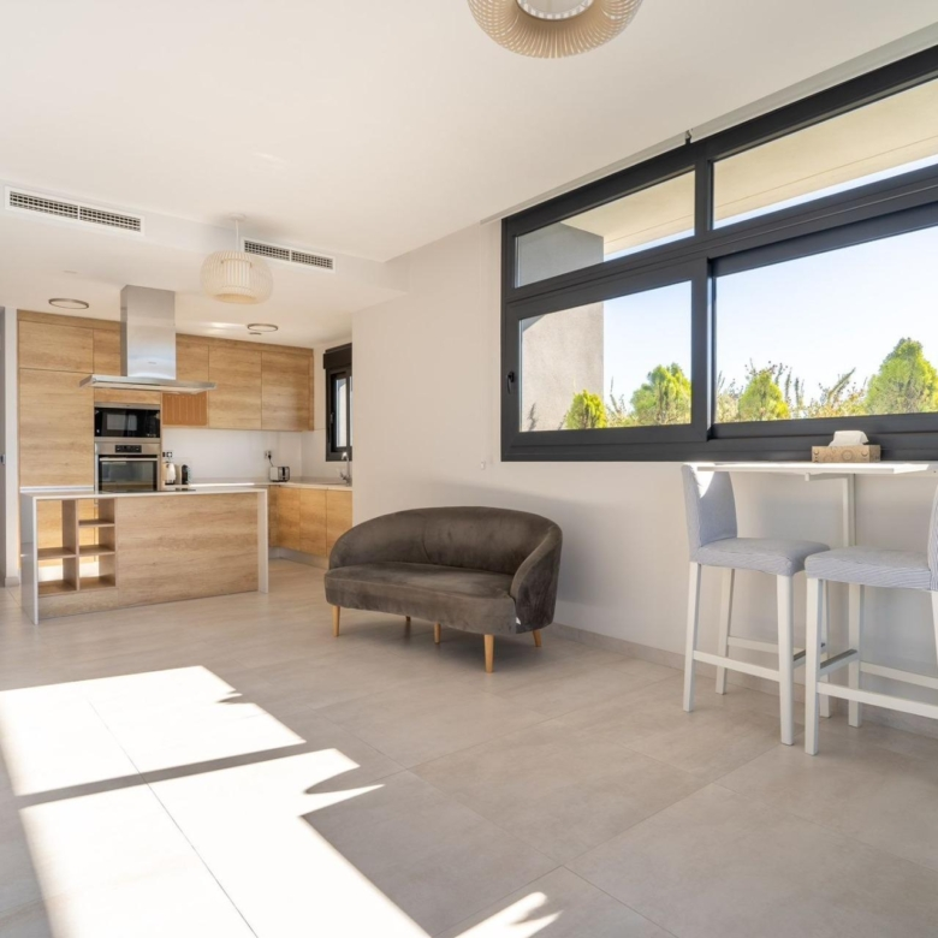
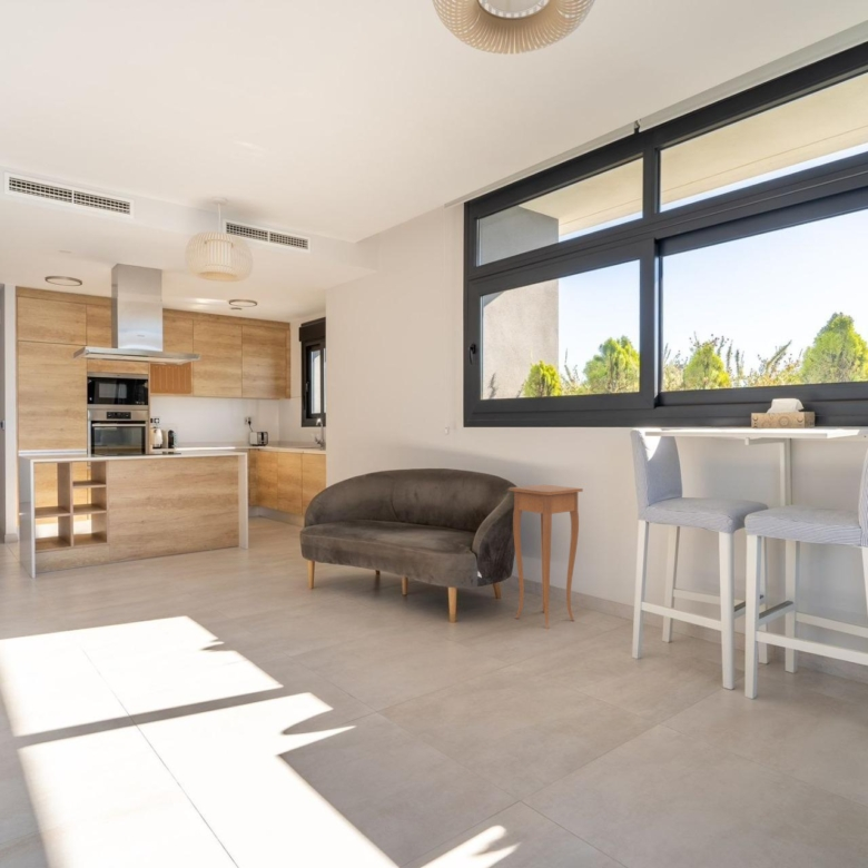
+ side table [509,484,584,630]
